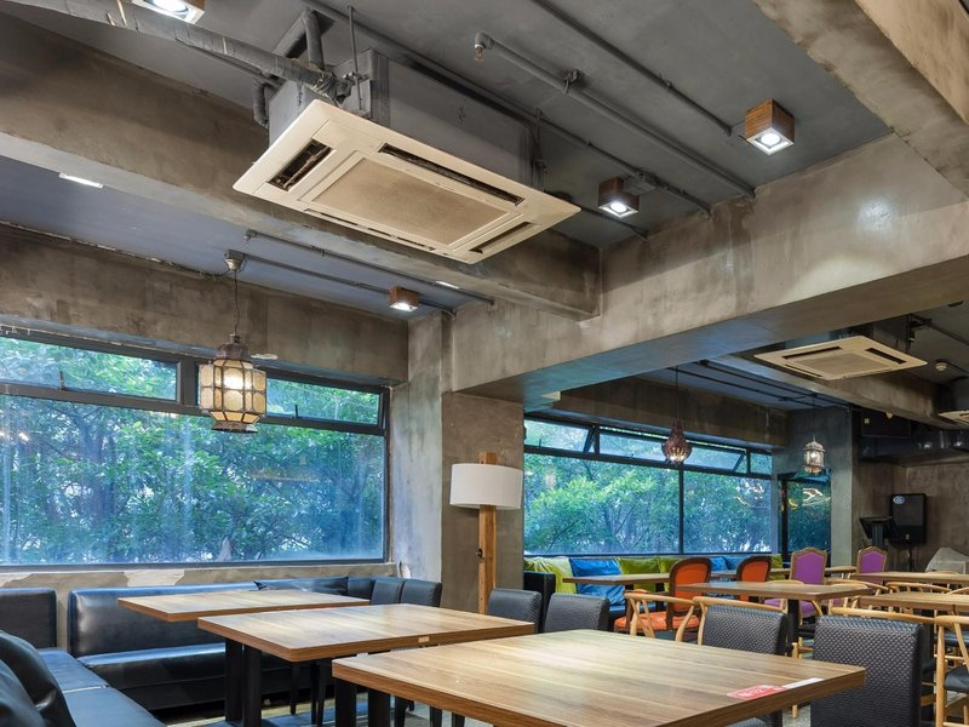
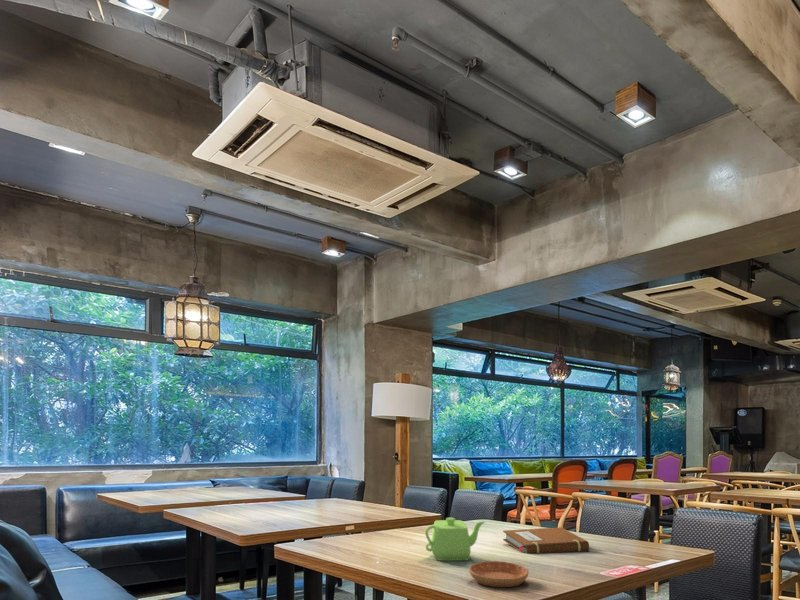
+ saucer [468,560,529,588]
+ notebook [502,526,590,554]
+ teapot [424,517,486,562]
